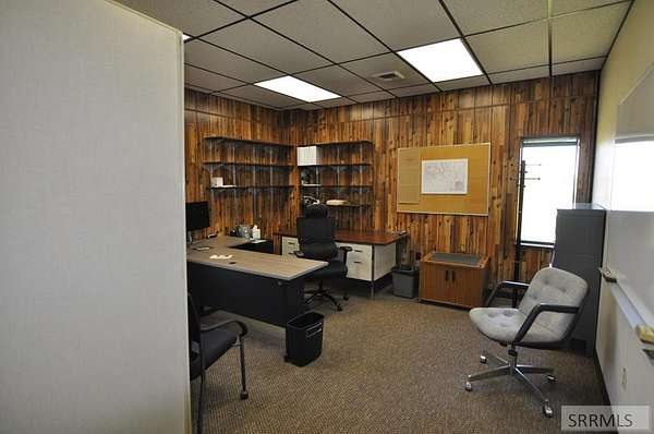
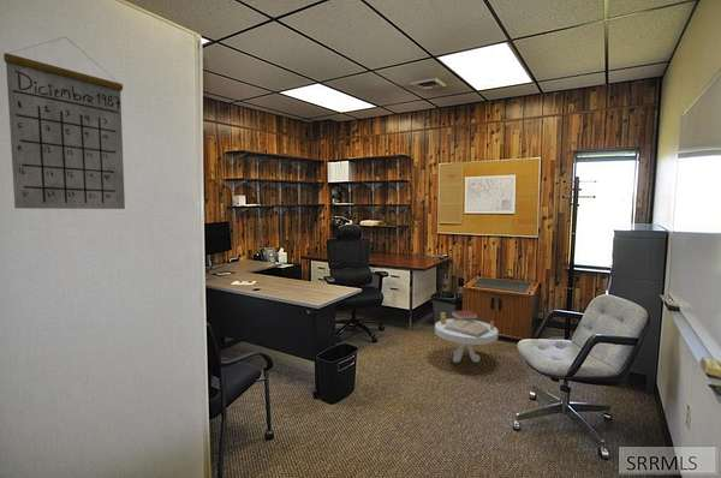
+ calendar [2,36,126,210]
+ side table [434,309,500,364]
